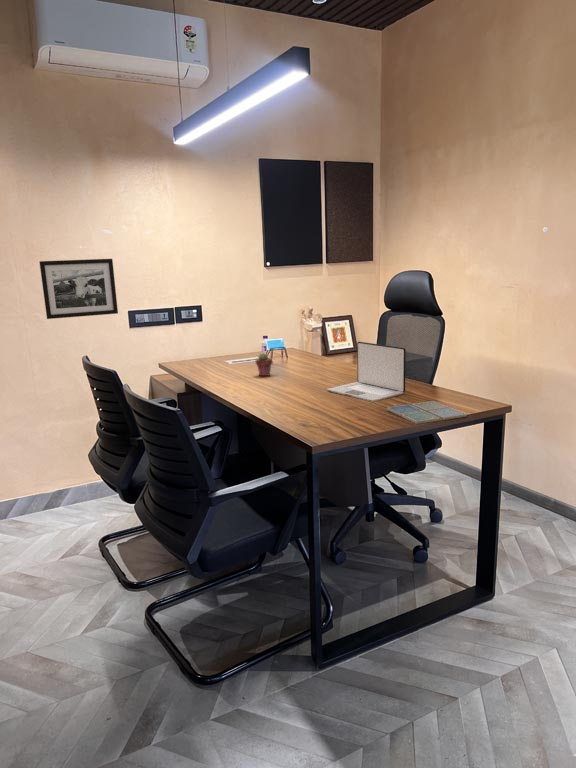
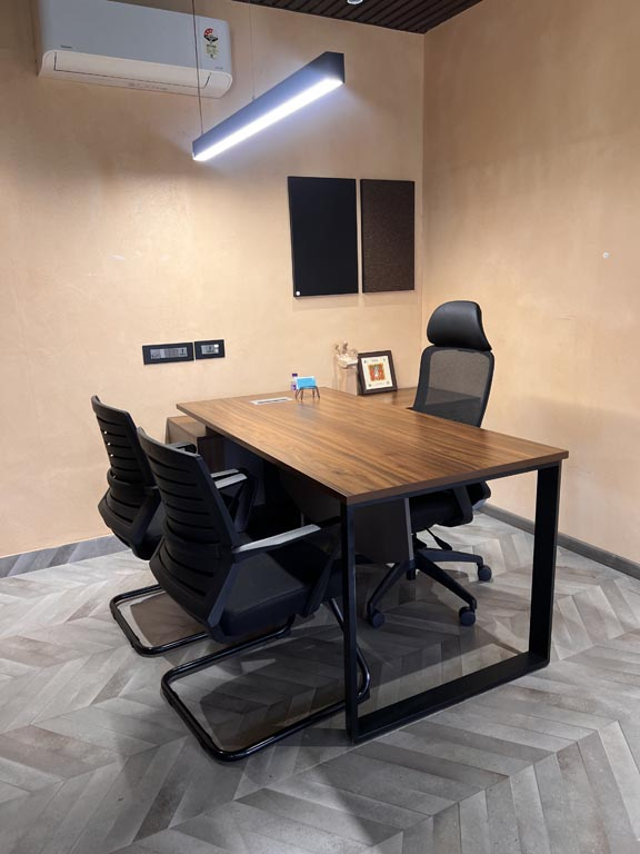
- drink coaster [386,400,468,425]
- potted succulent [254,352,273,377]
- picture frame [39,258,119,320]
- laptop [326,341,407,403]
